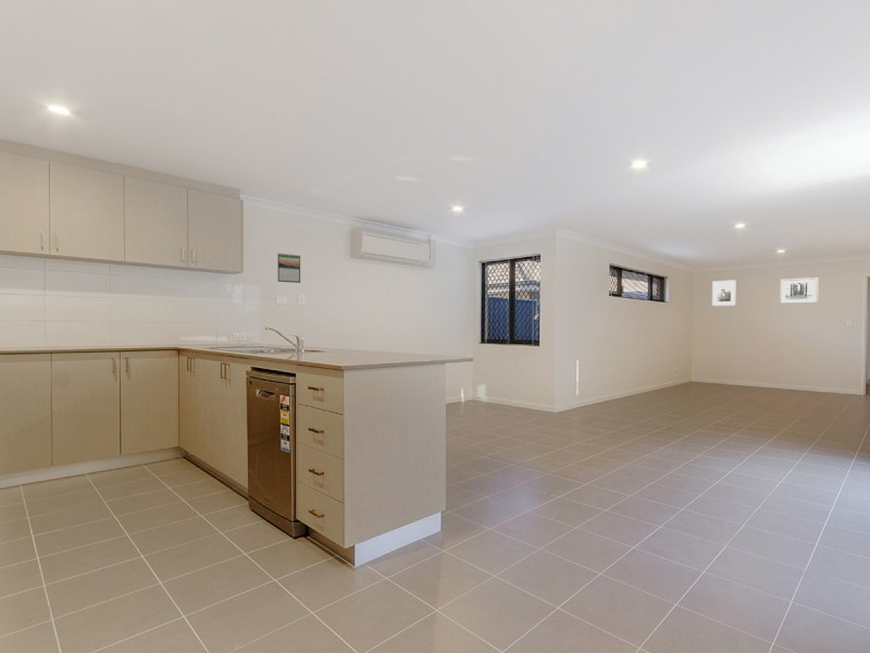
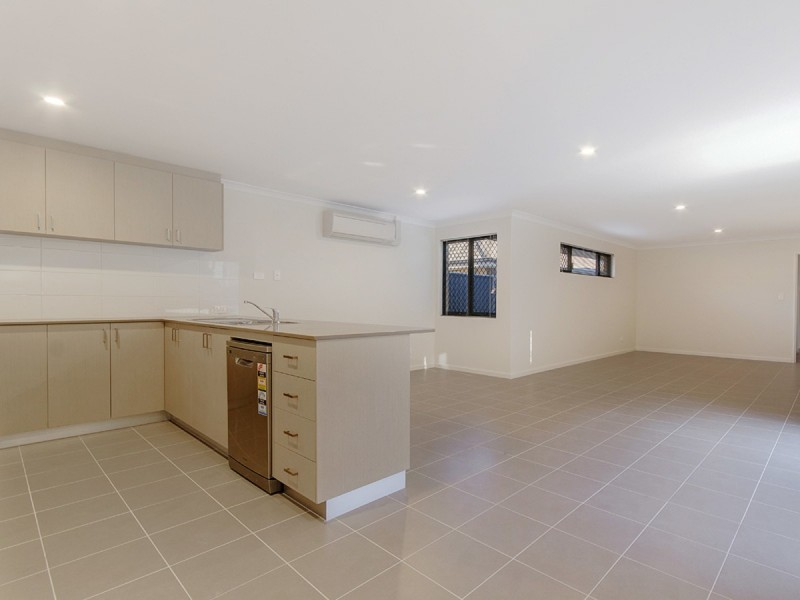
- wall art [779,276,820,305]
- calendar [276,252,301,284]
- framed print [711,279,736,307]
